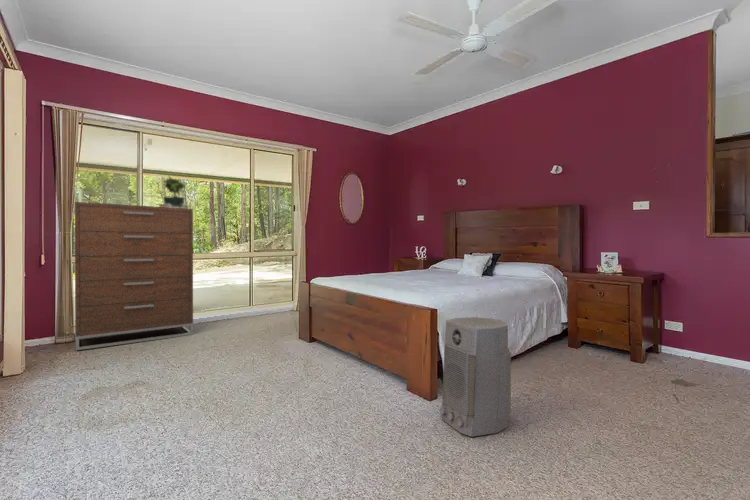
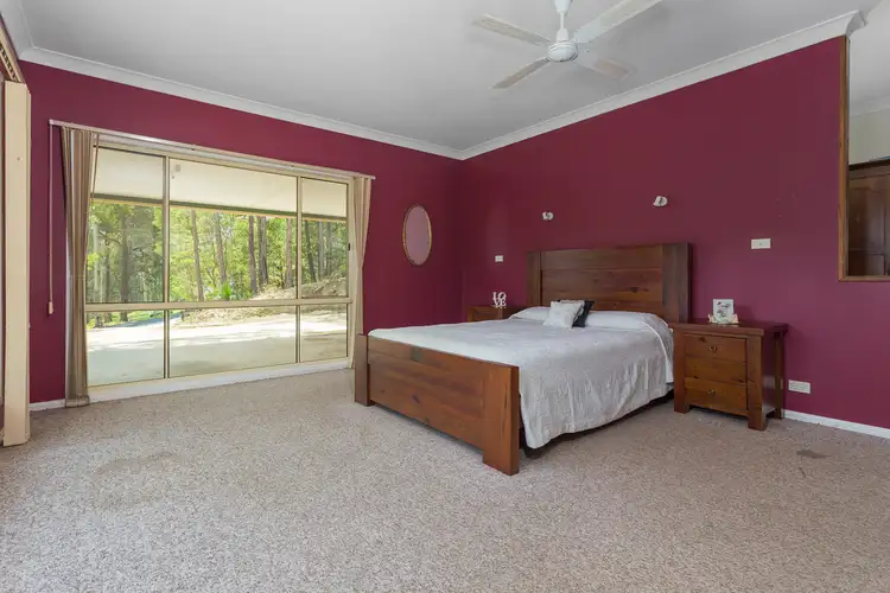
- dresser [74,201,194,351]
- potted plant [158,175,189,209]
- air purifier [439,316,512,438]
